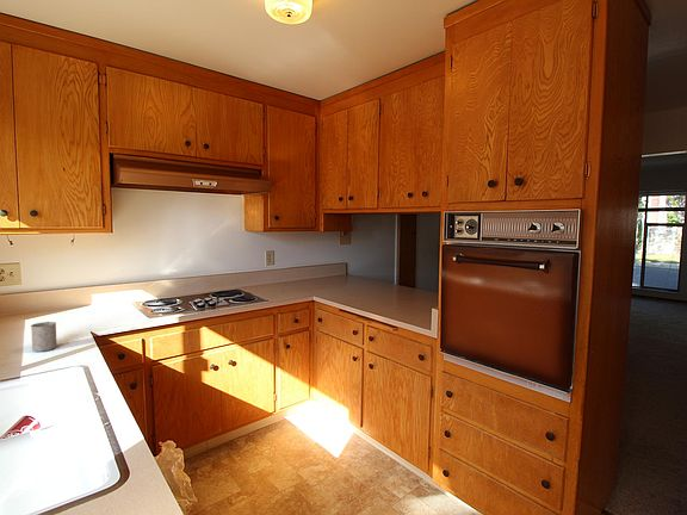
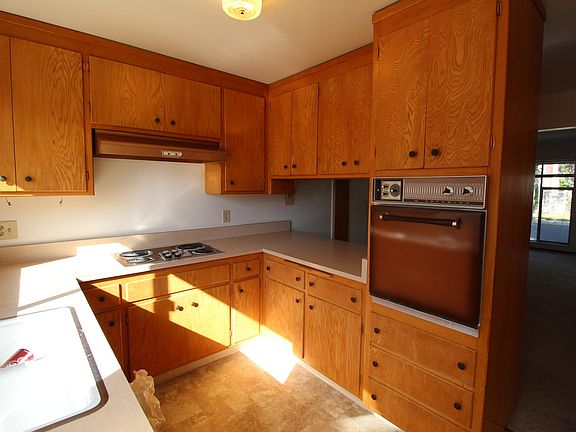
- mug [30,321,57,353]
